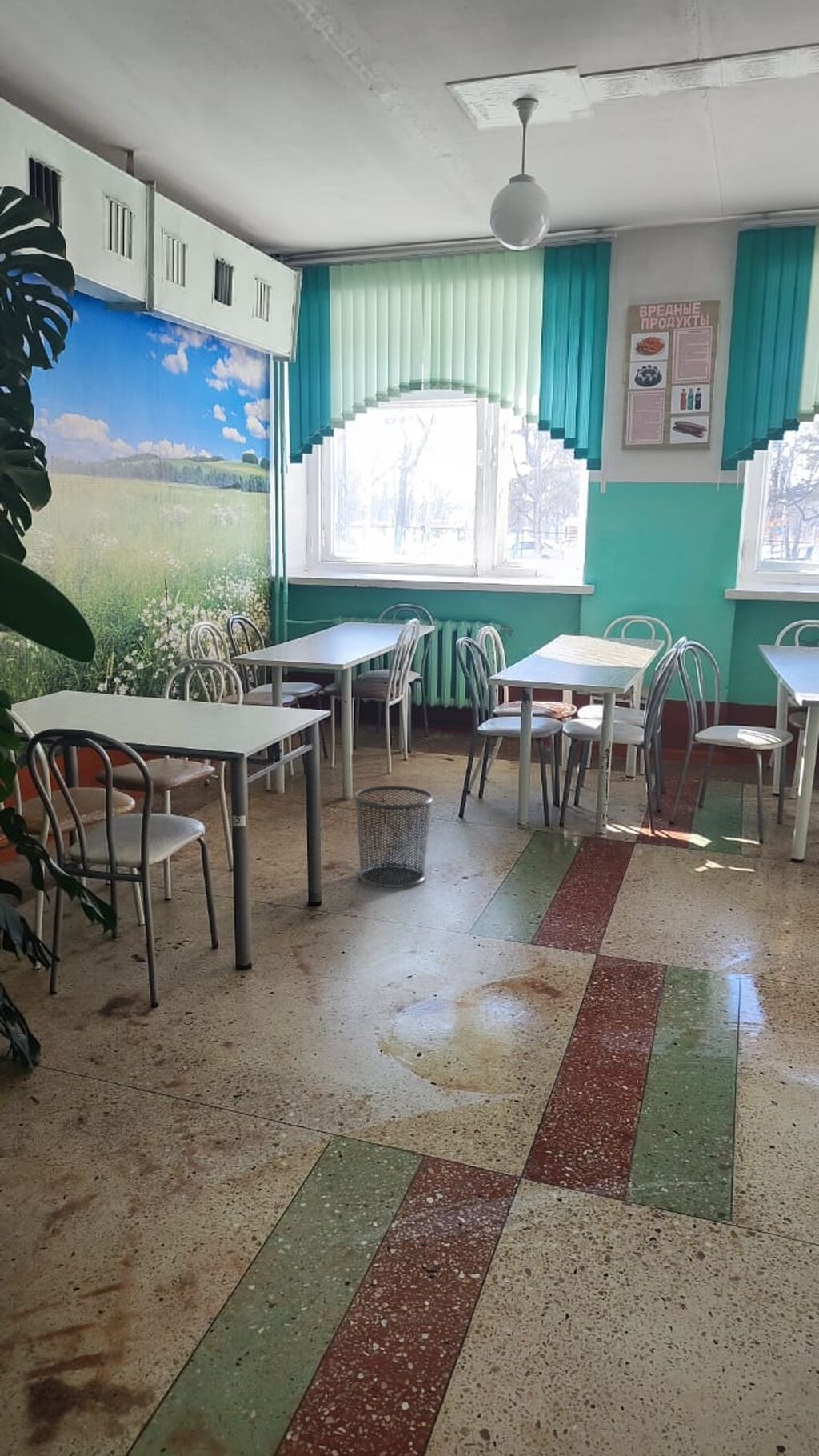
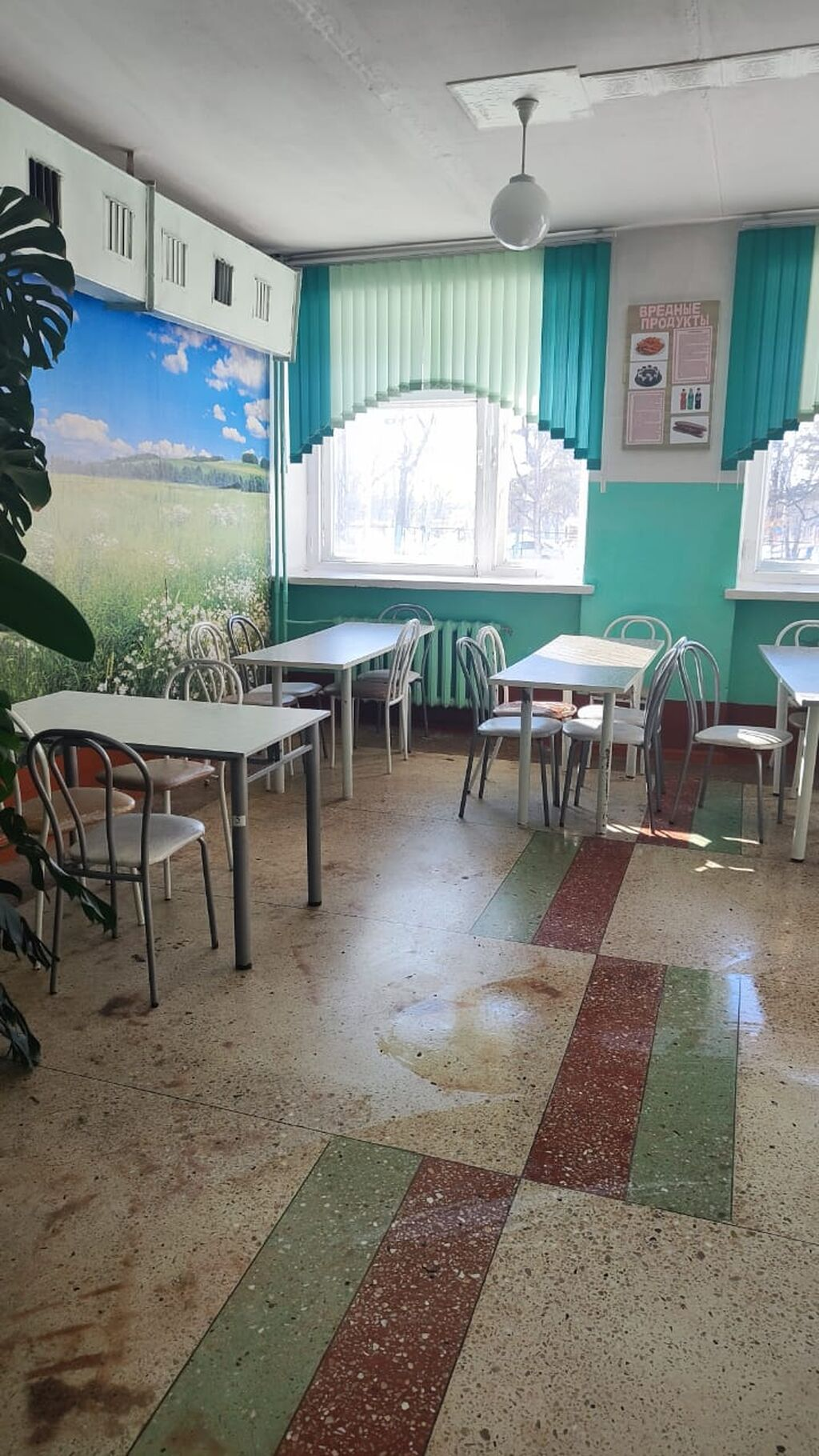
- waste bin [353,785,434,889]
